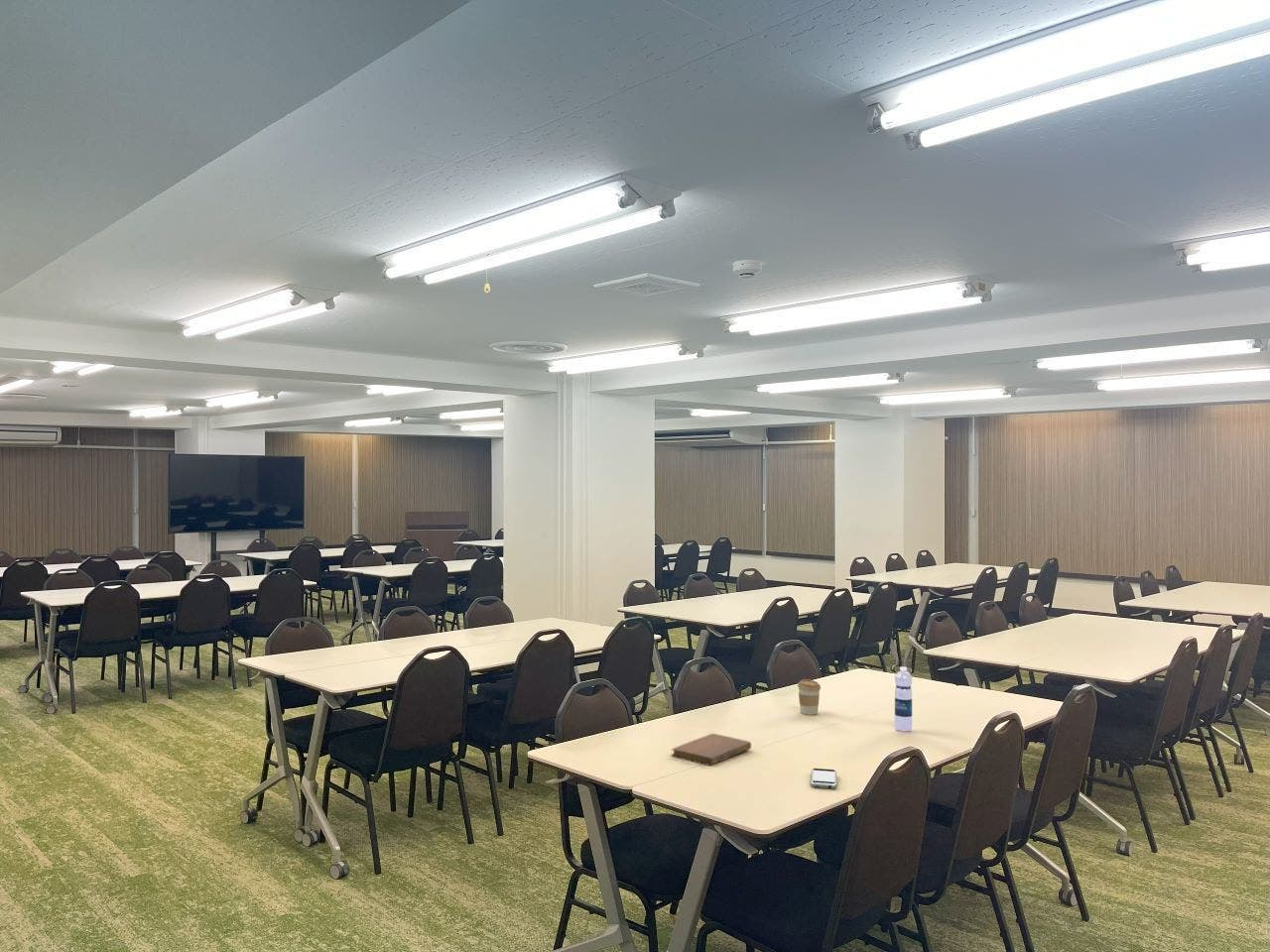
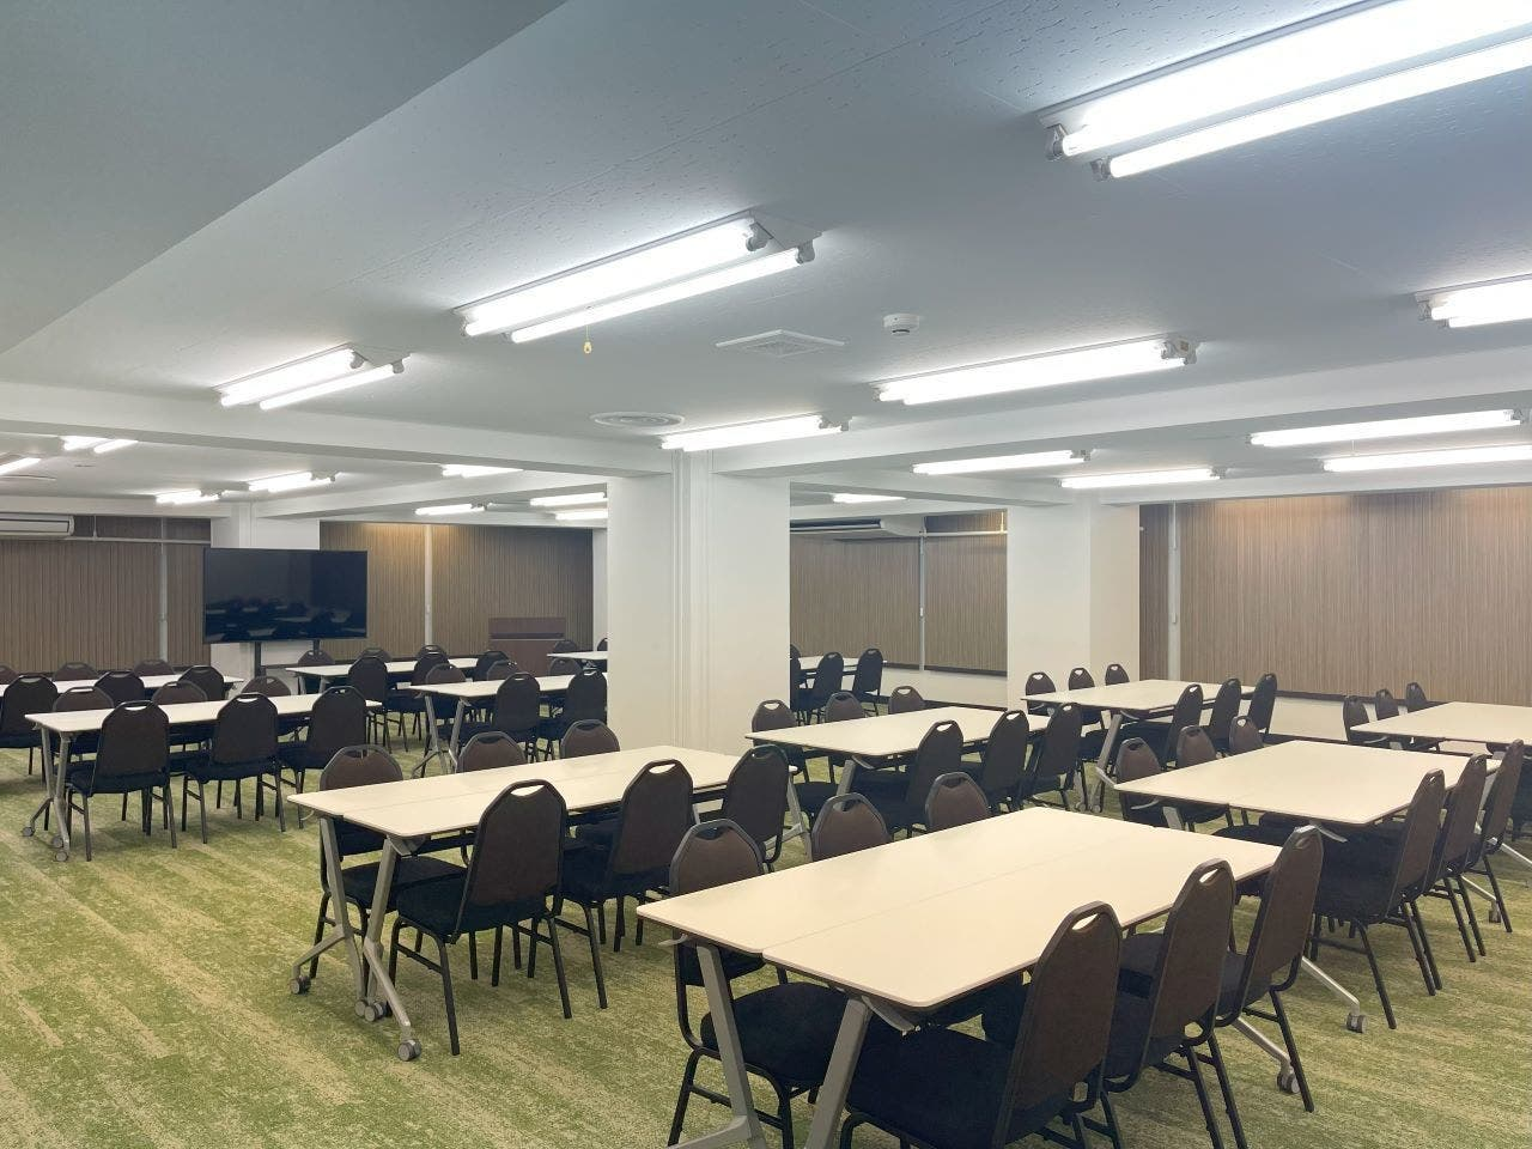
- coffee cup [797,678,822,716]
- smartphone [810,768,838,790]
- water bottle [894,665,913,732]
- notebook [671,733,752,767]
